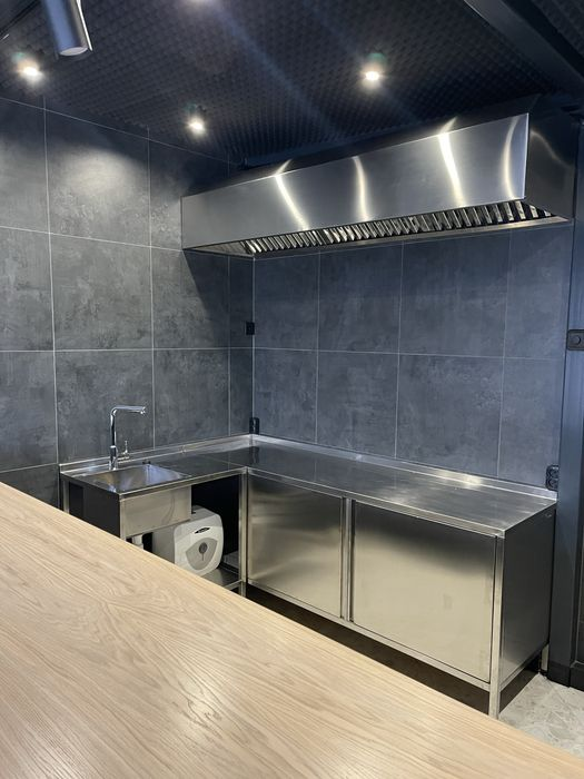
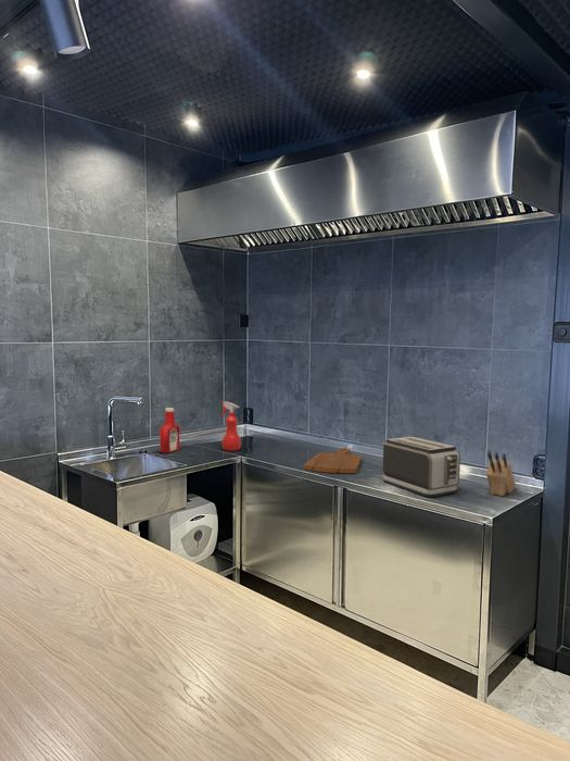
+ soap bottle [159,407,180,454]
+ knife block [485,450,517,497]
+ toaster [382,436,461,498]
+ spray bottle [219,400,242,452]
+ cutting board [303,447,363,474]
